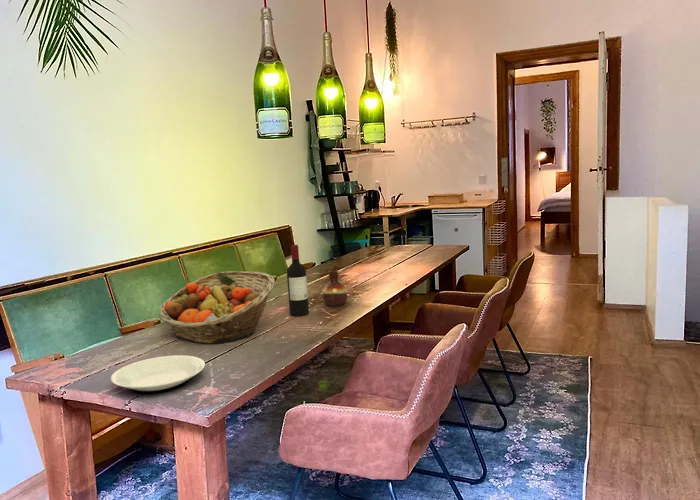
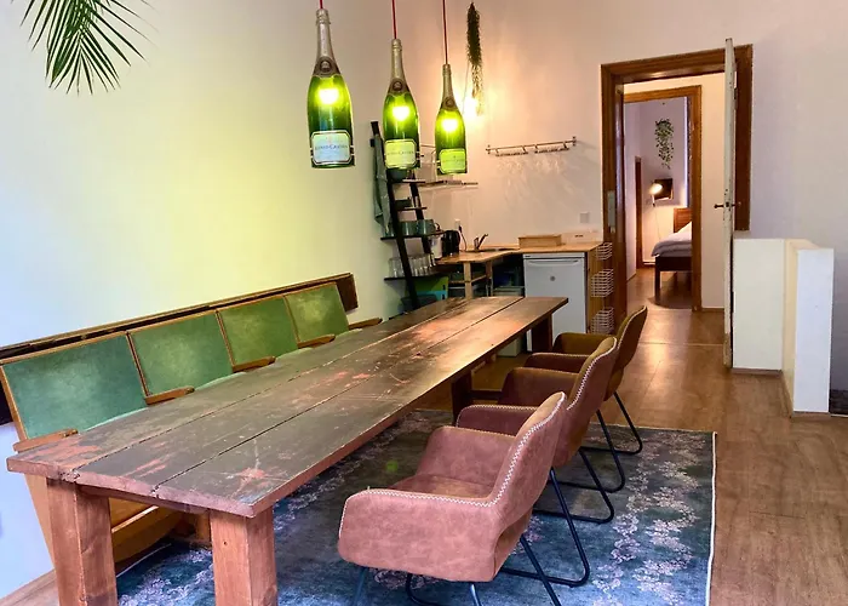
- vase [322,269,348,307]
- fruit basket [158,270,276,344]
- plate [110,354,206,395]
- wine bottle [286,244,310,317]
